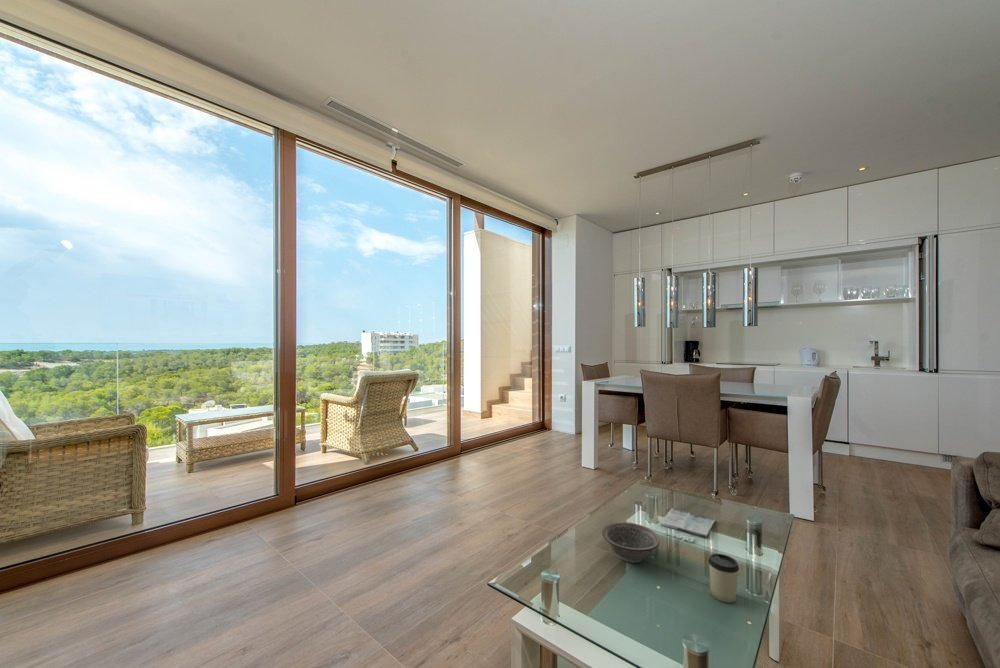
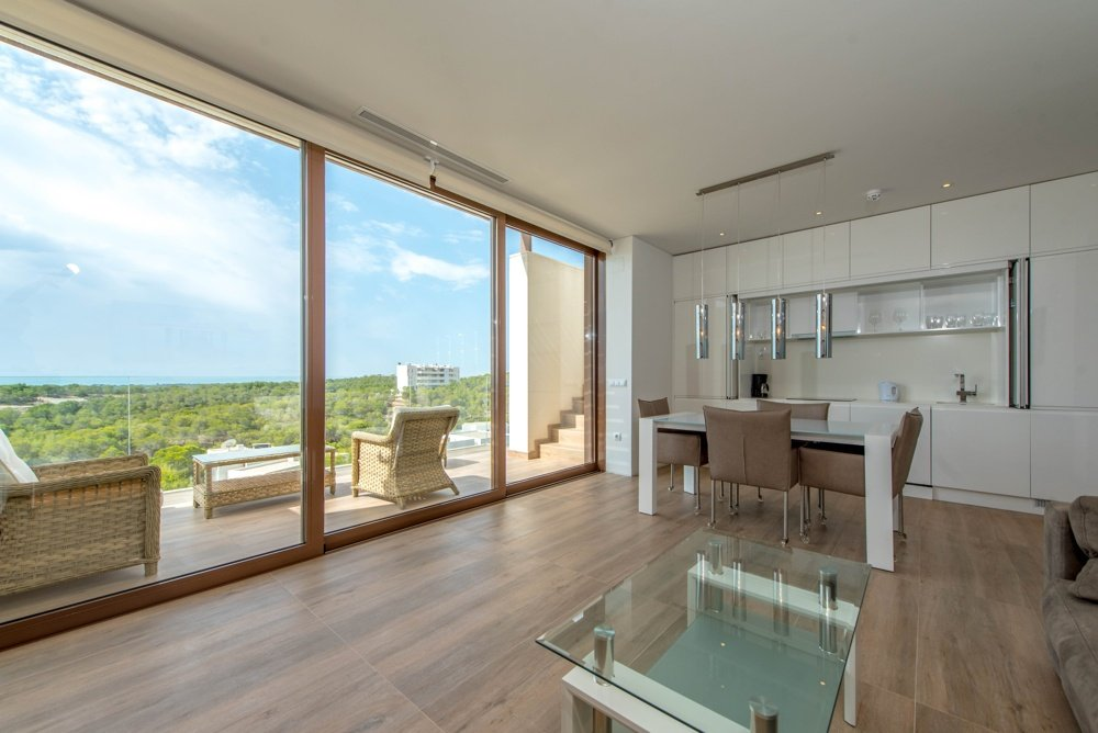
- magazine [659,507,716,543]
- decorative bowl [601,521,661,564]
- cup [707,553,740,604]
